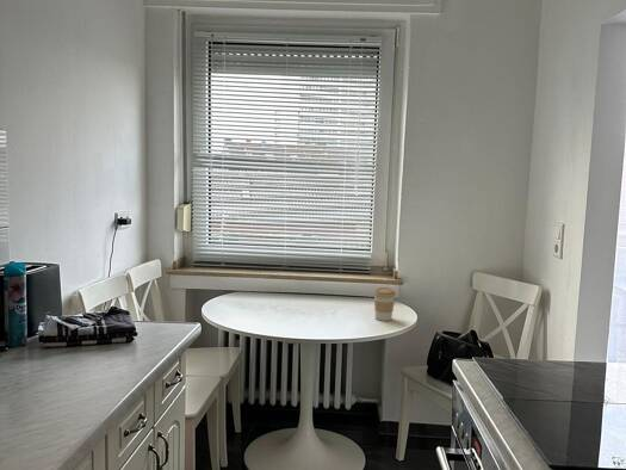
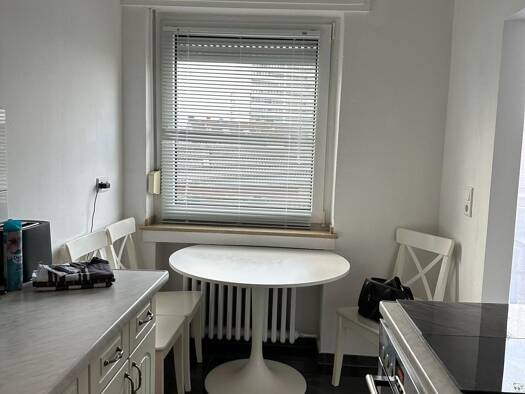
- coffee cup [372,286,397,322]
